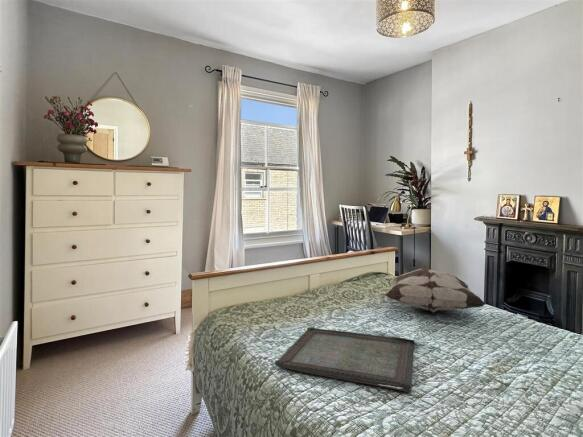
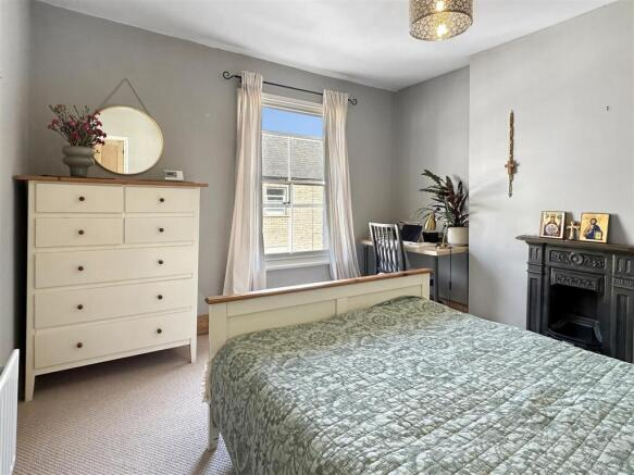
- decorative pillow [384,268,487,314]
- serving tray [274,326,416,393]
